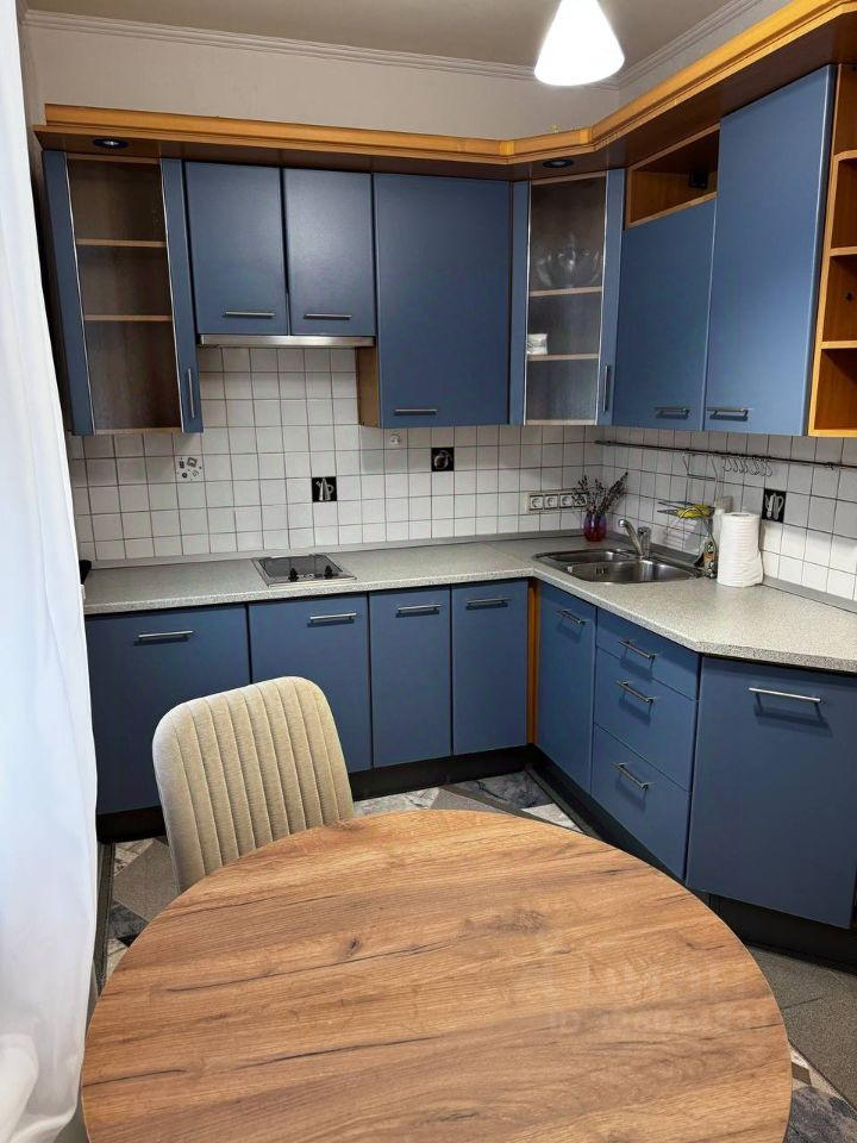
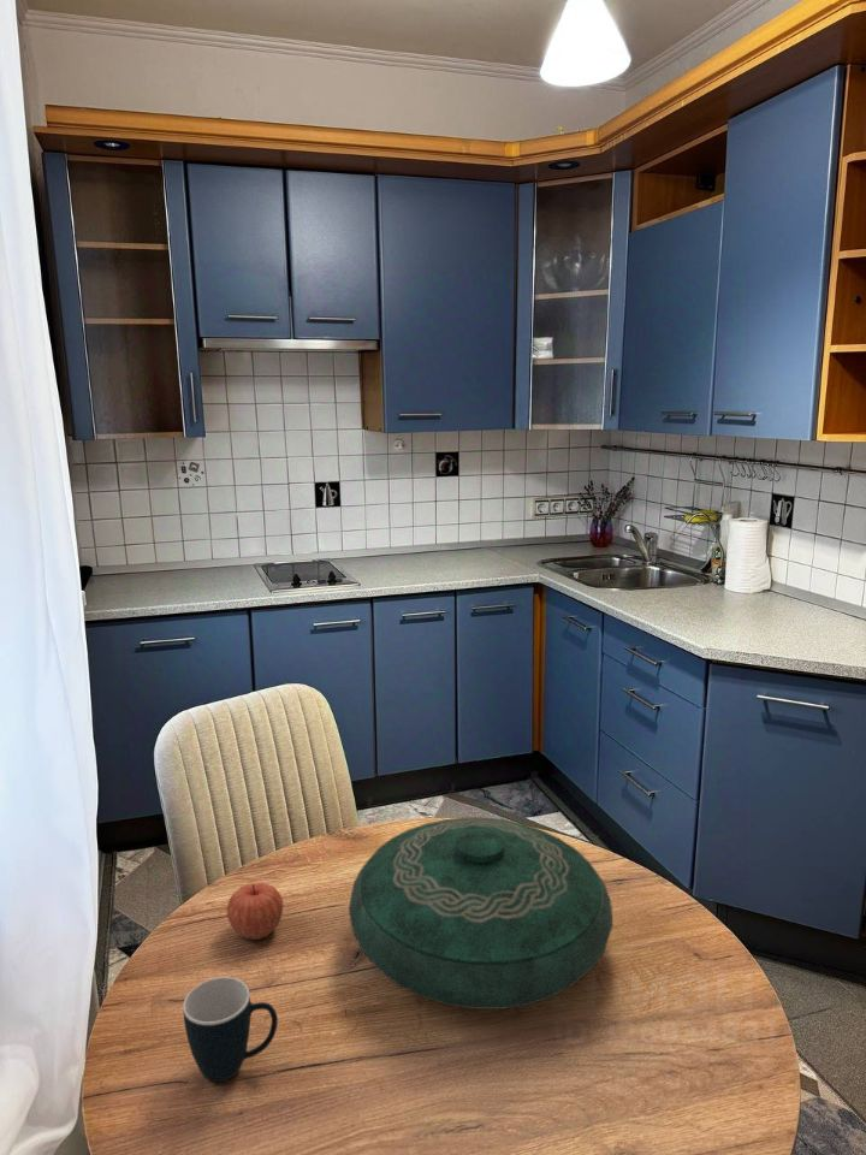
+ decorative bowl [348,817,613,1011]
+ apple [226,882,284,941]
+ mug [182,976,279,1083]
